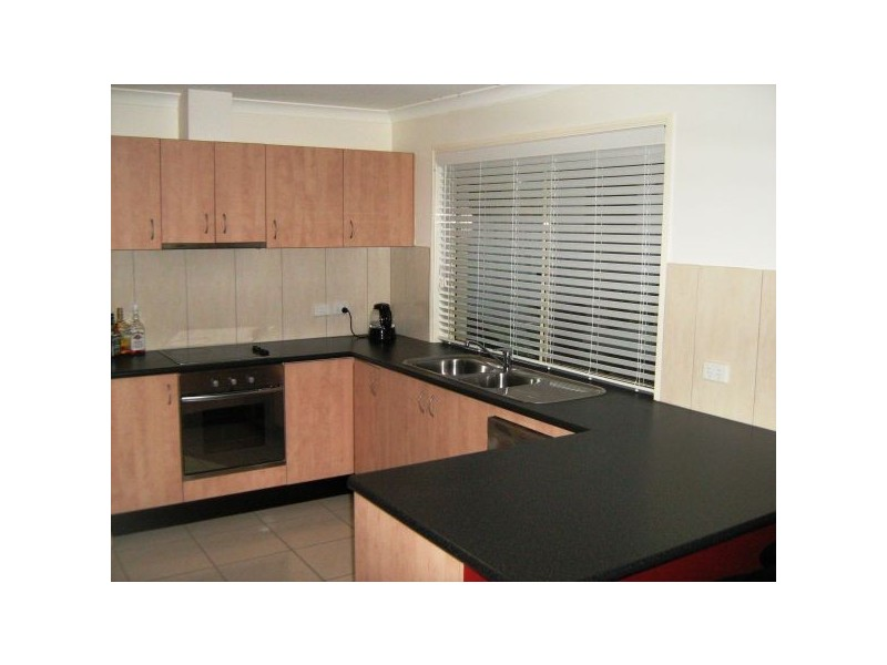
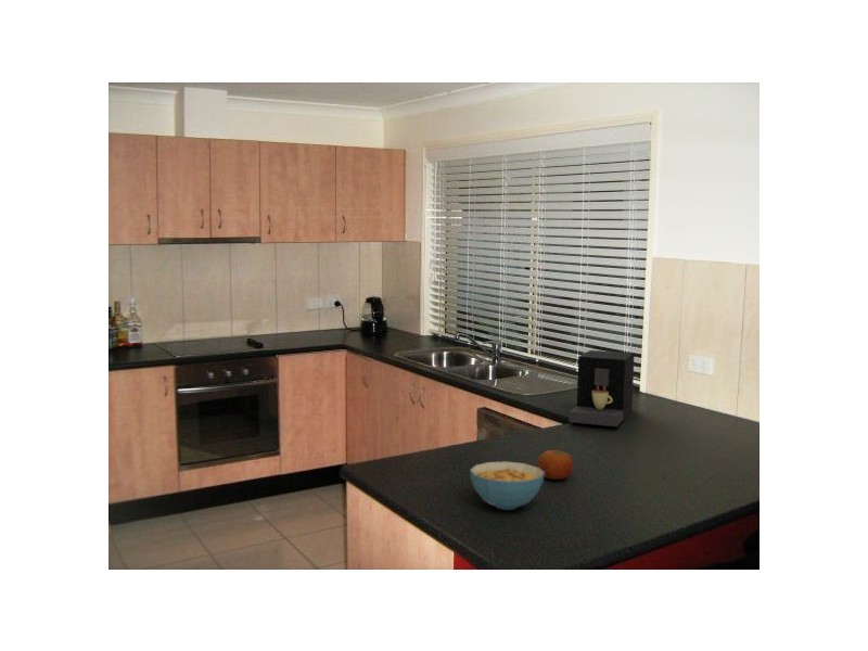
+ cereal bowl [469,460,545,511]
+ coffee maker [567,349,636,427]
+ fruit [536,449,574,481]
